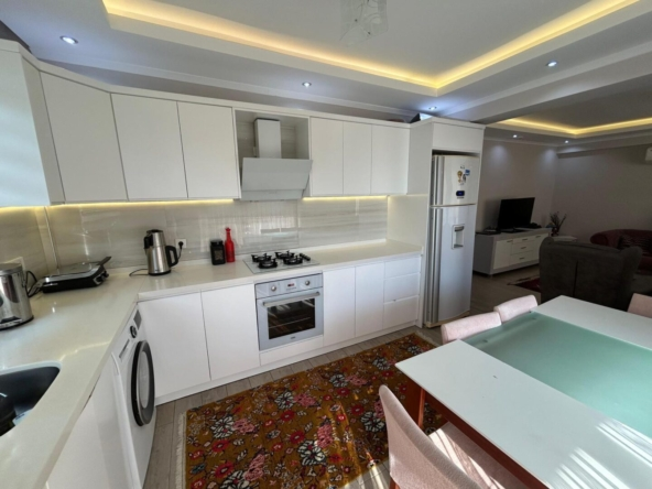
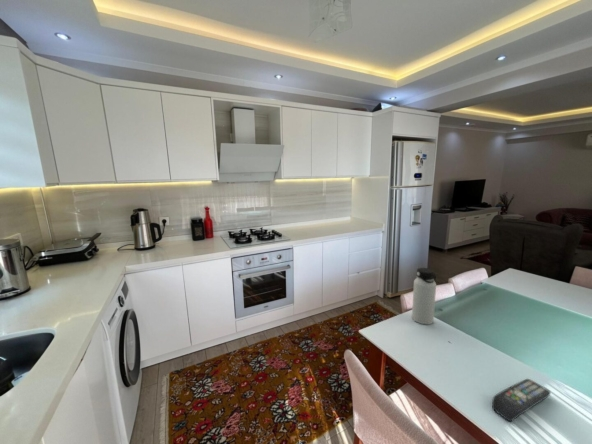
+ water bottle [411,267,437,325]
+ remote control [491,378,552,423]
